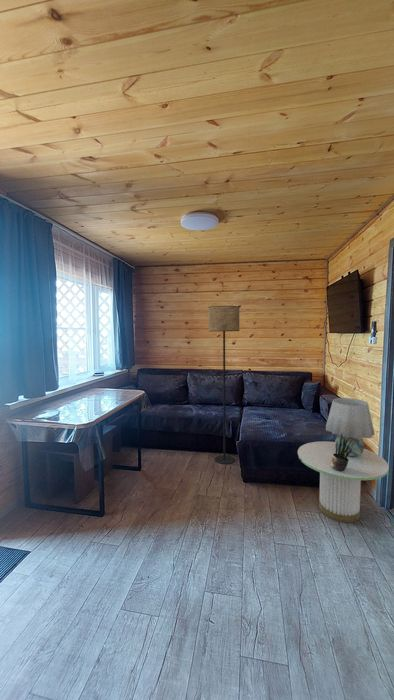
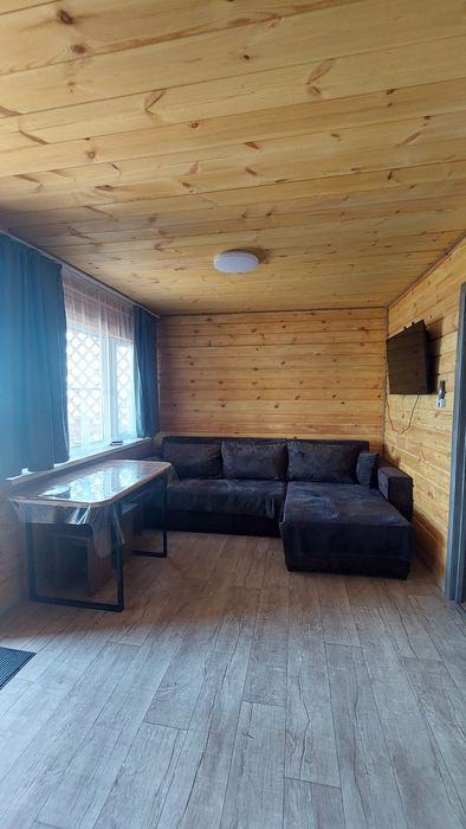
- floor lamp [208,305,240,465]
- side table [297,440,390,523]
- table lamp [325,397,376,457]
- potted plant [331,433,353,471]
